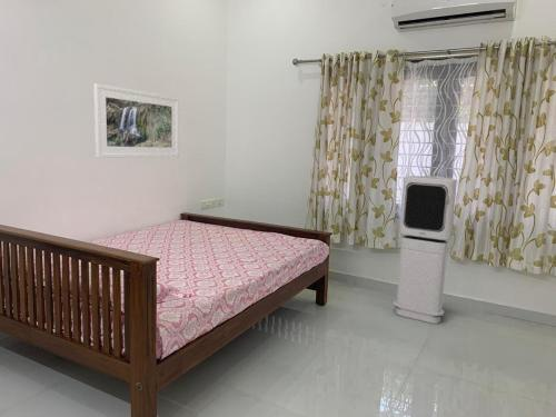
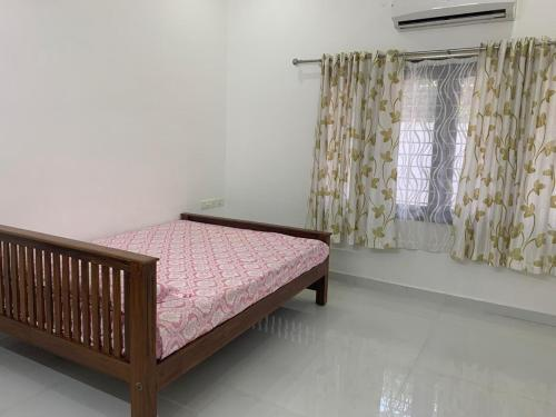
- air purifier [393,175,458,325]
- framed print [92,82,180,159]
